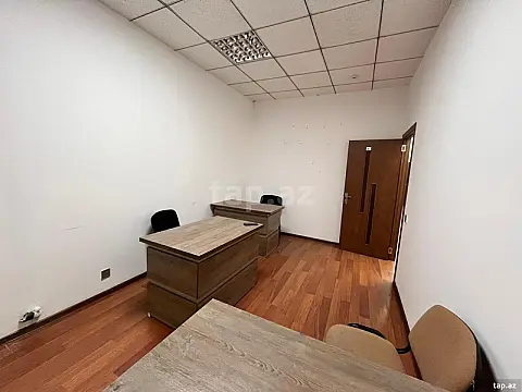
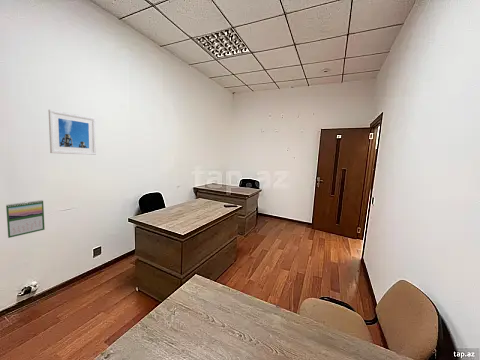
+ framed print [47,109,97,156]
+ calendar [5,199,46,239]
